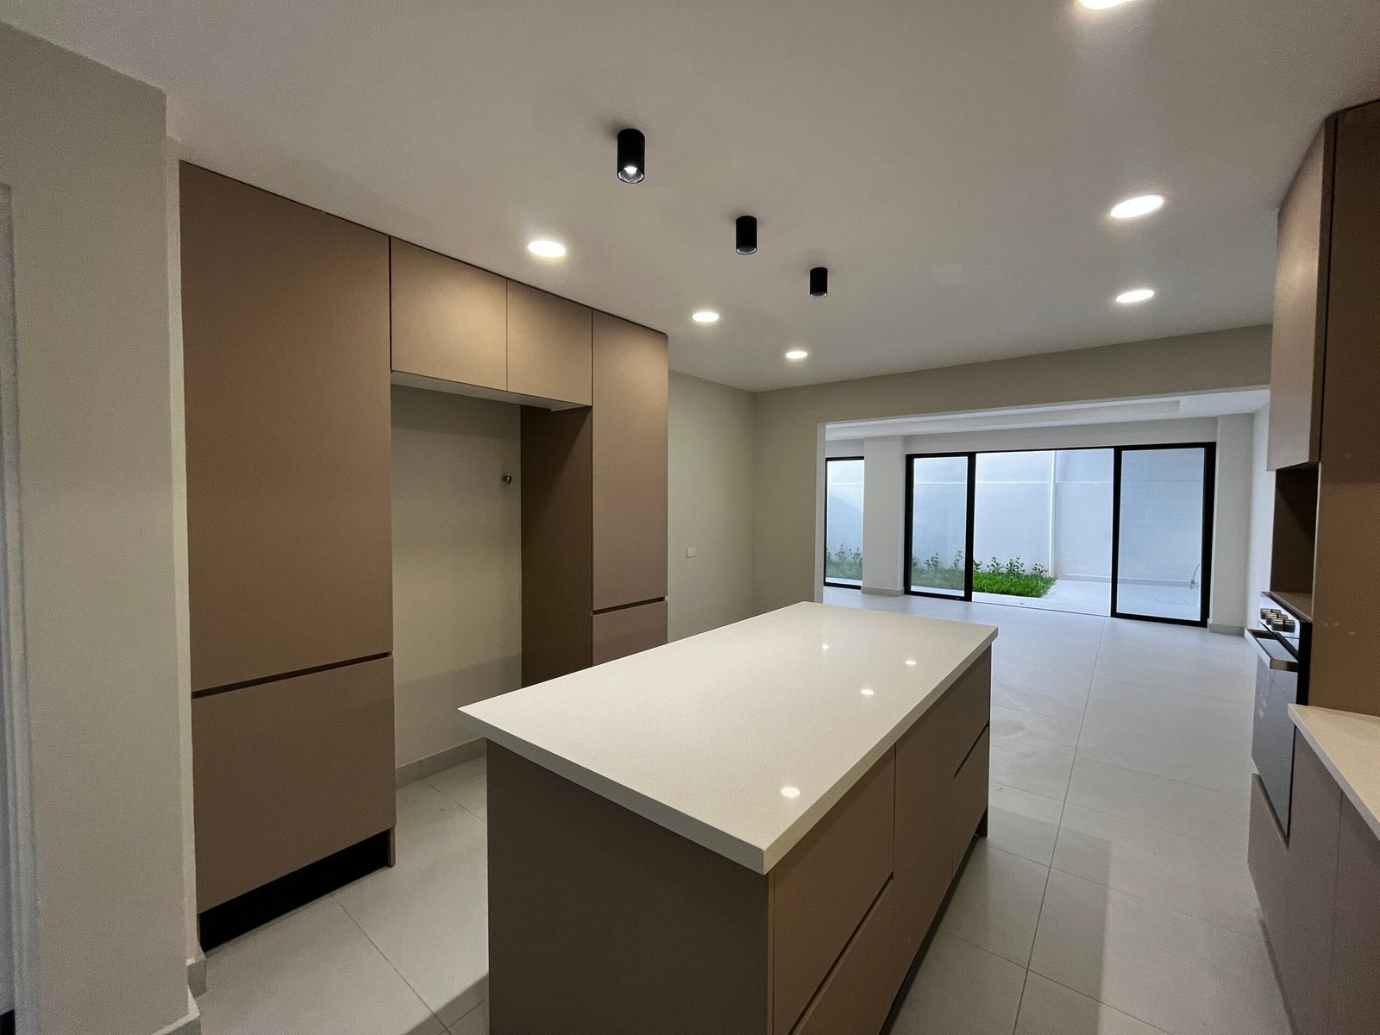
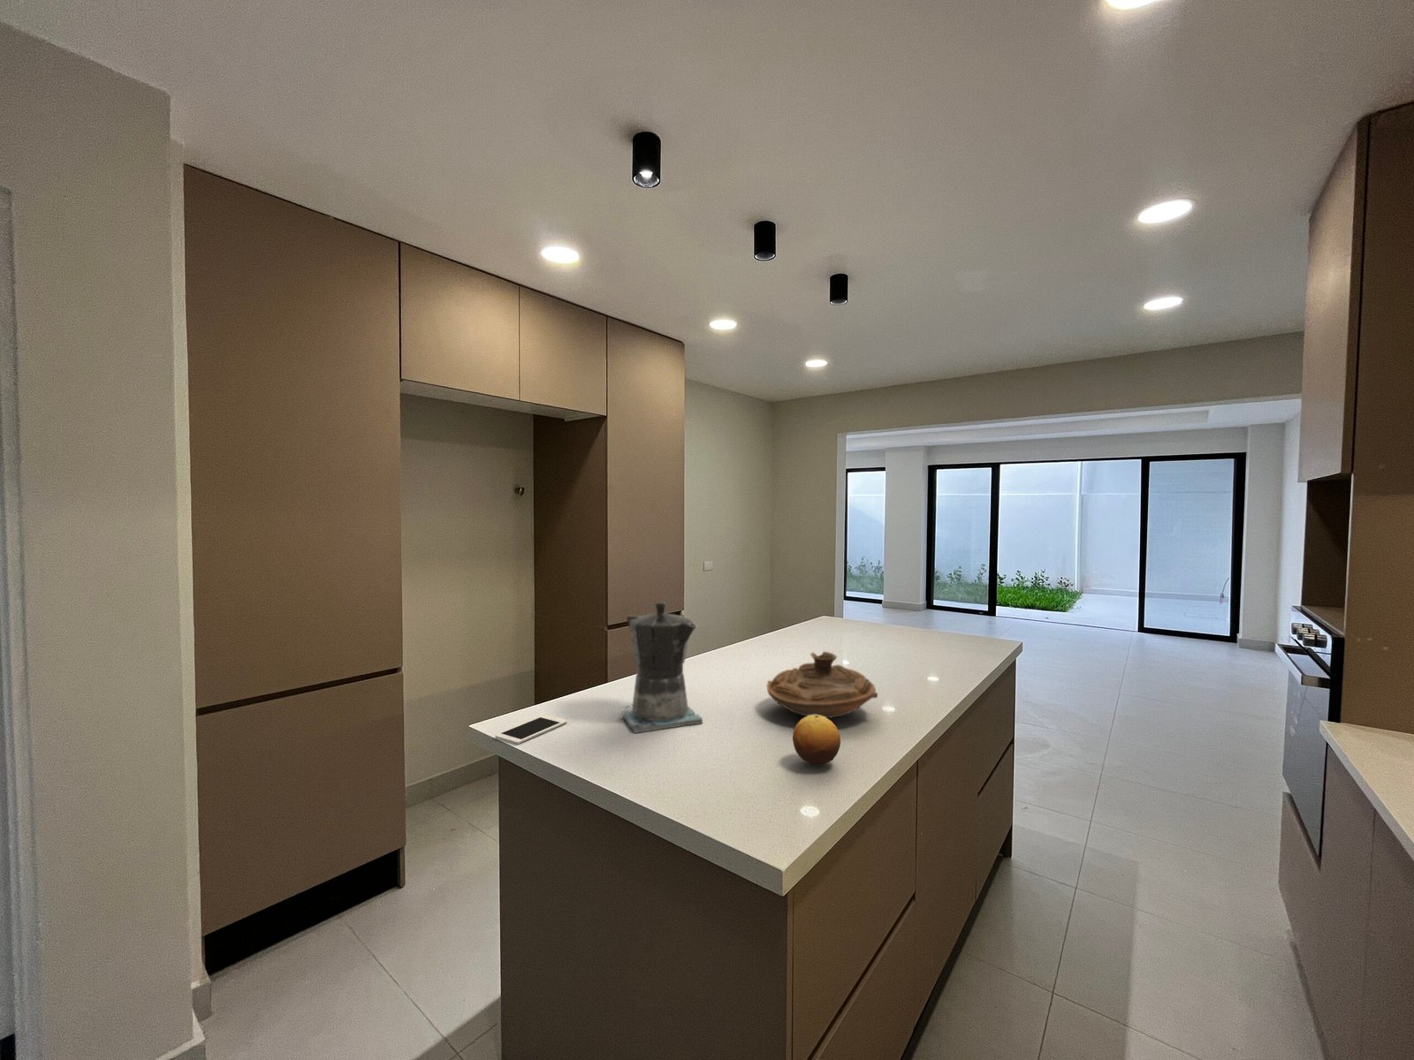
+ fruit [792,715,842,766]
+ cell phone [494,714,568,745]
+ decorative bowl [765,650,878,719]
+ coffee maker [619,600,704,734]
